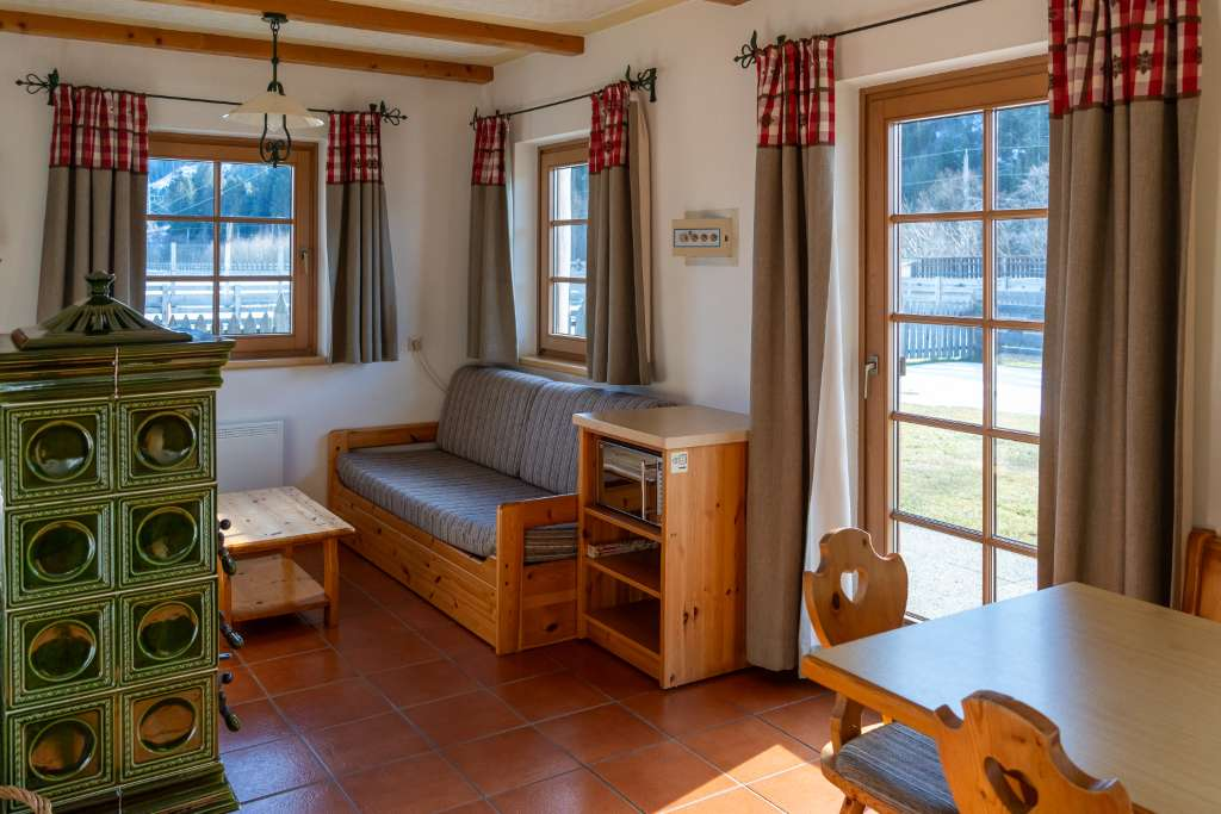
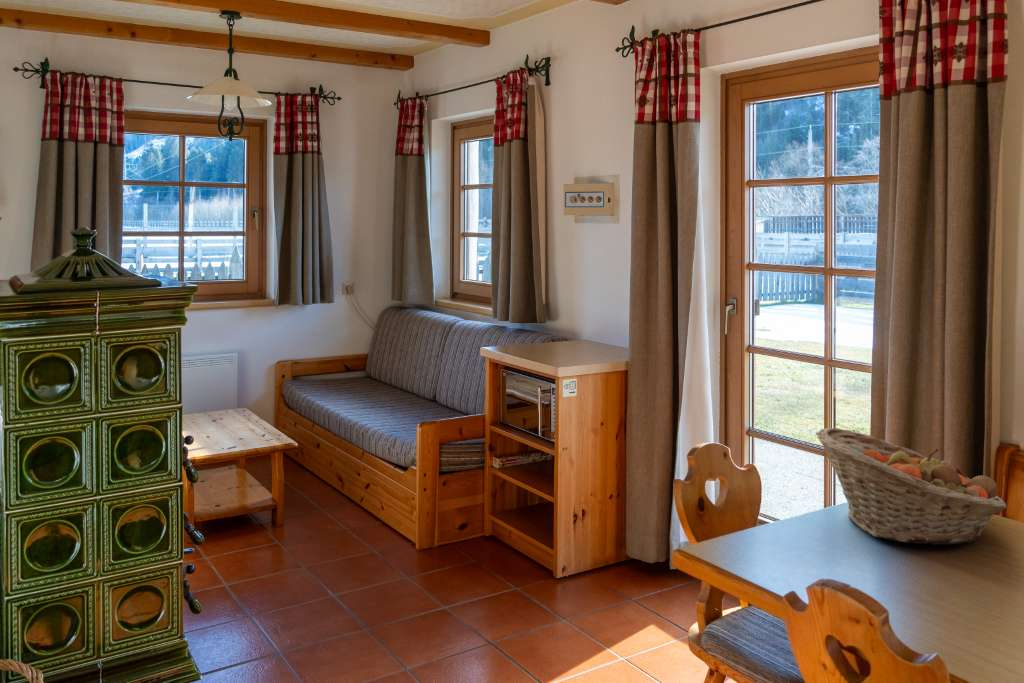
+ fruit basket [814,427,1008,546]
